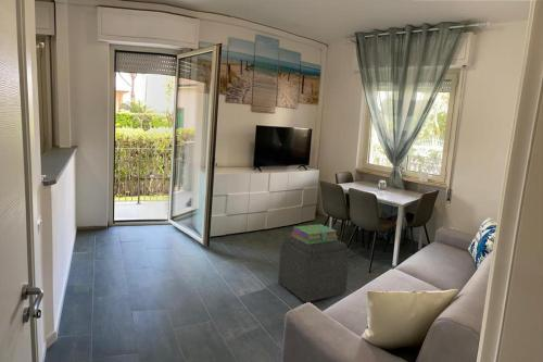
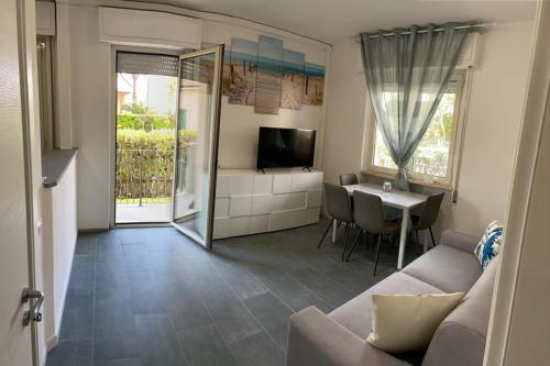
- ottoman [277,234,351,303]
- stack of books [290,223,339,245]
